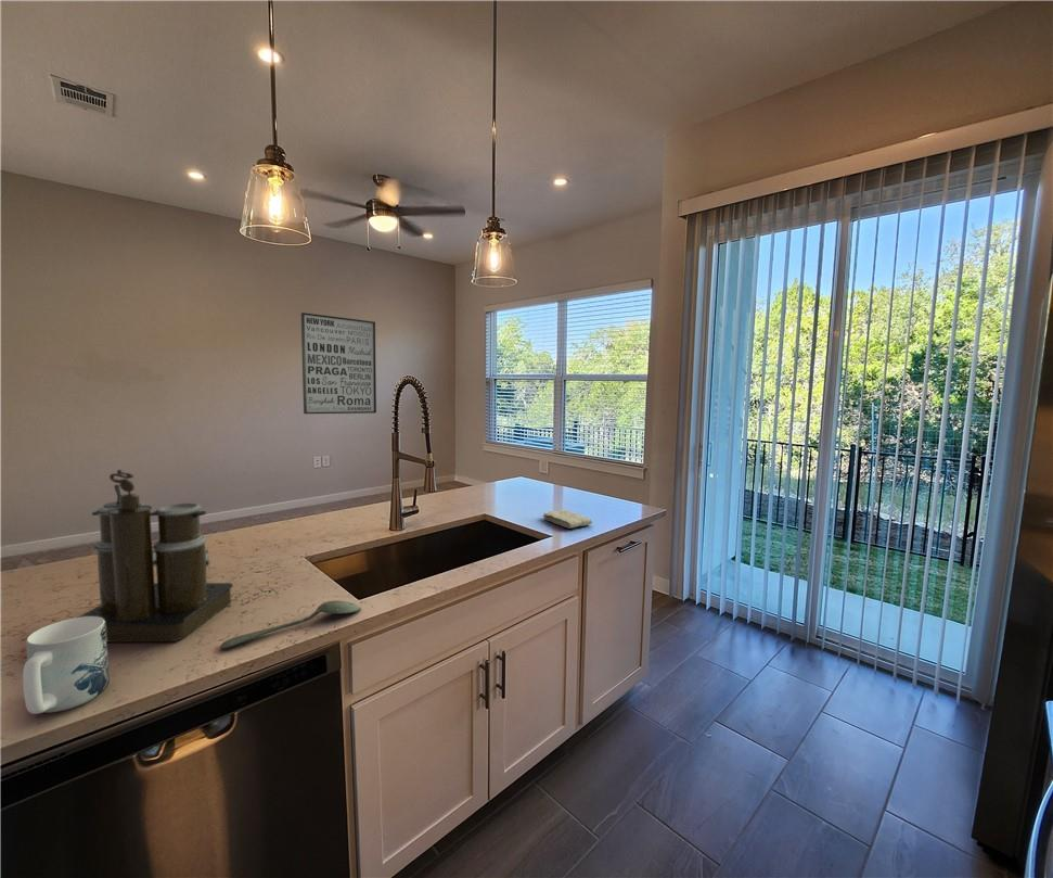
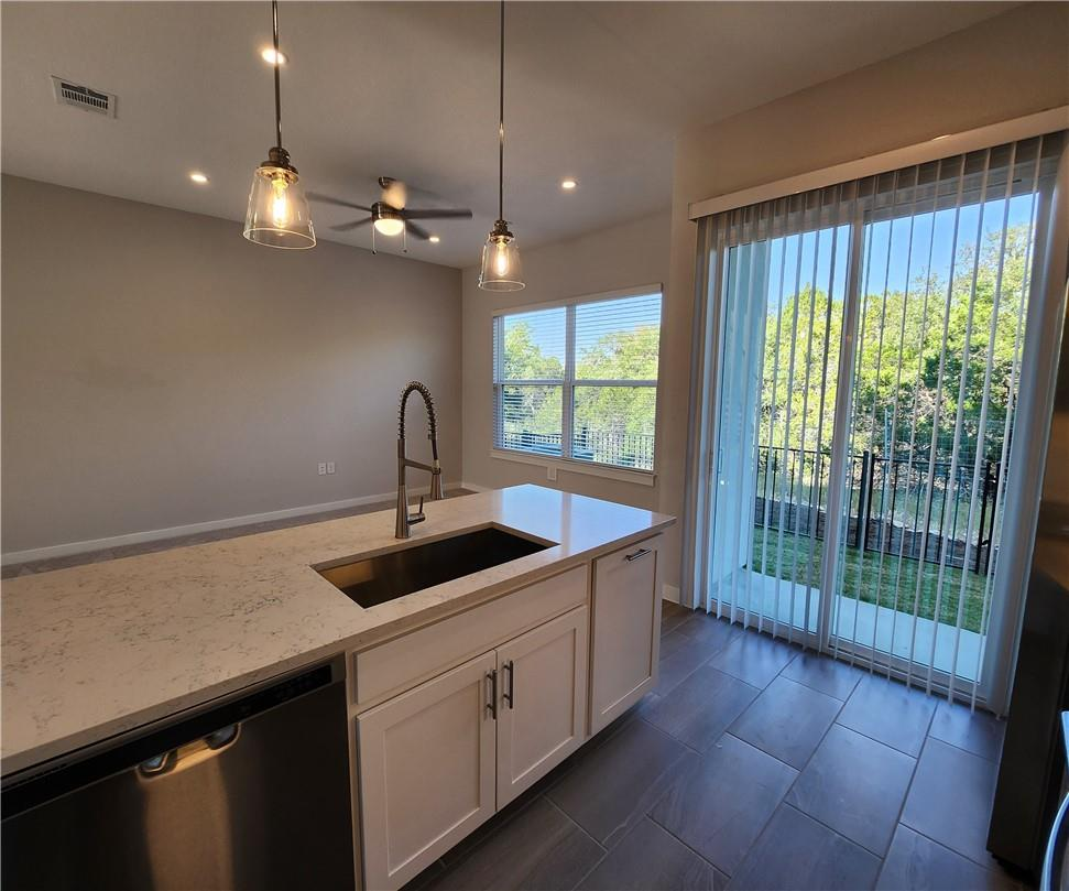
- coffee maker [77,469,234,642]
- washcloth [542,509,593,530]
- wall art [300,311,377,415]
- mug [22,616,111,715]
- spoon [220,599,362,650]
